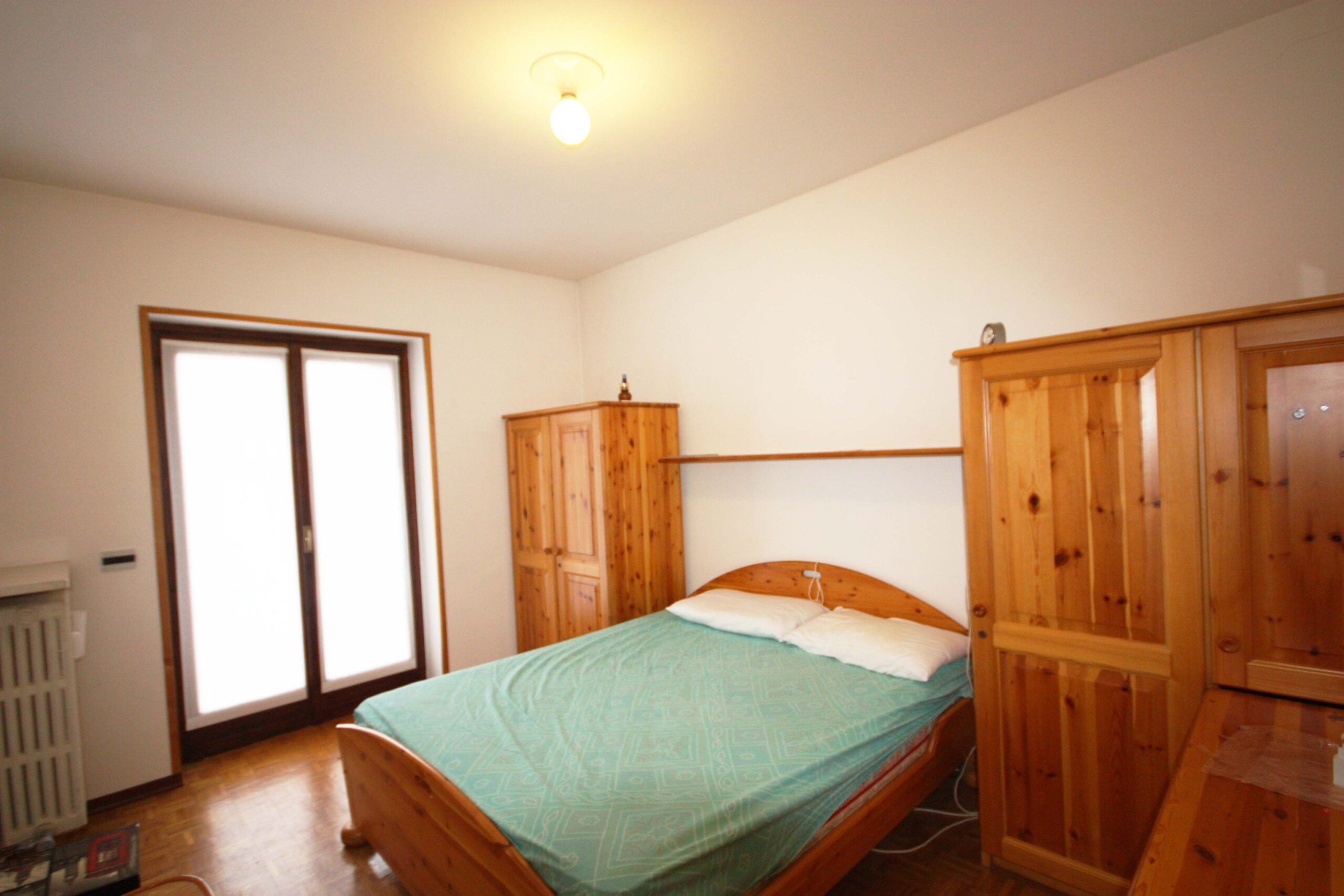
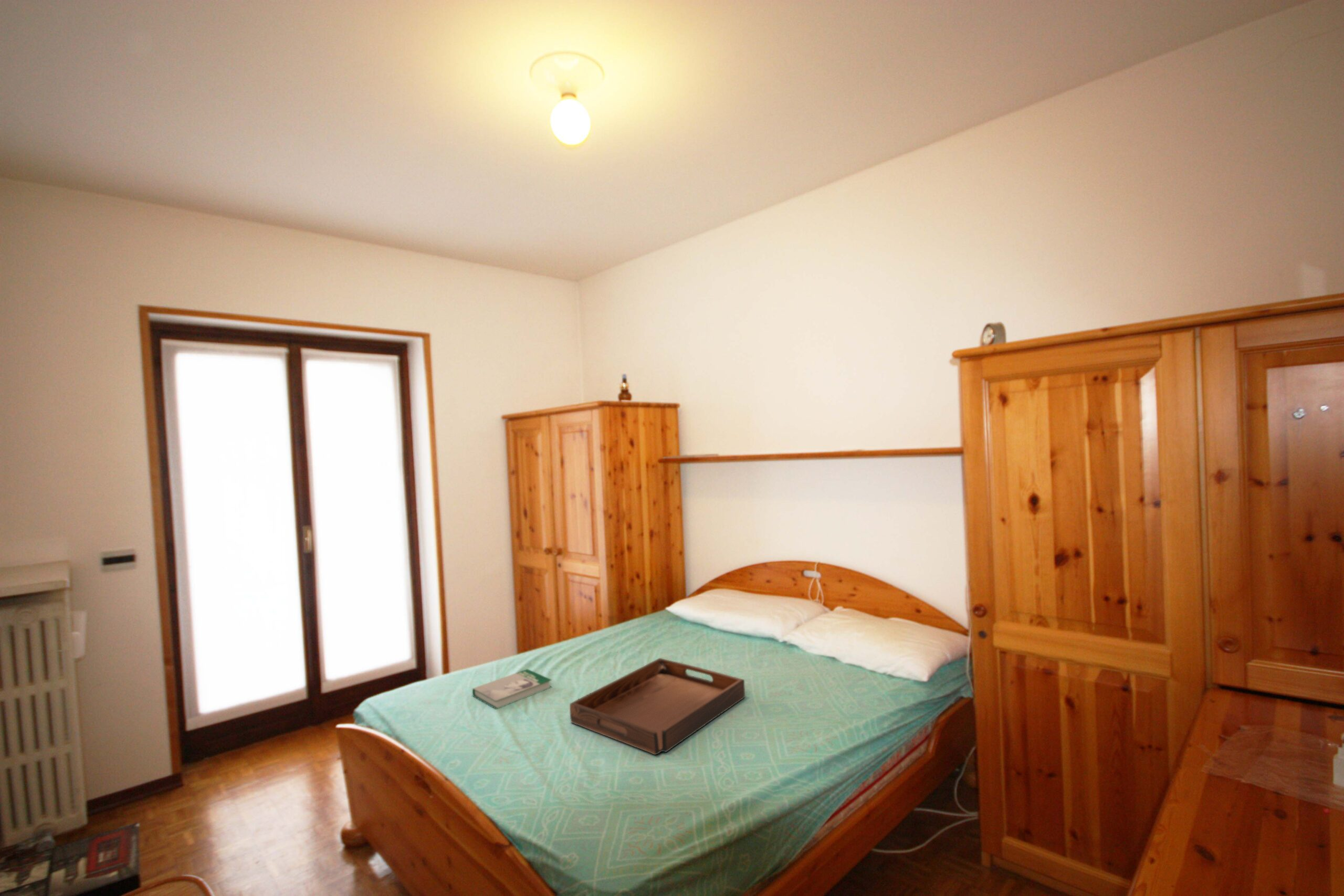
+ serving tray [569,658,745,755]
+ book [472,668,552,710]
